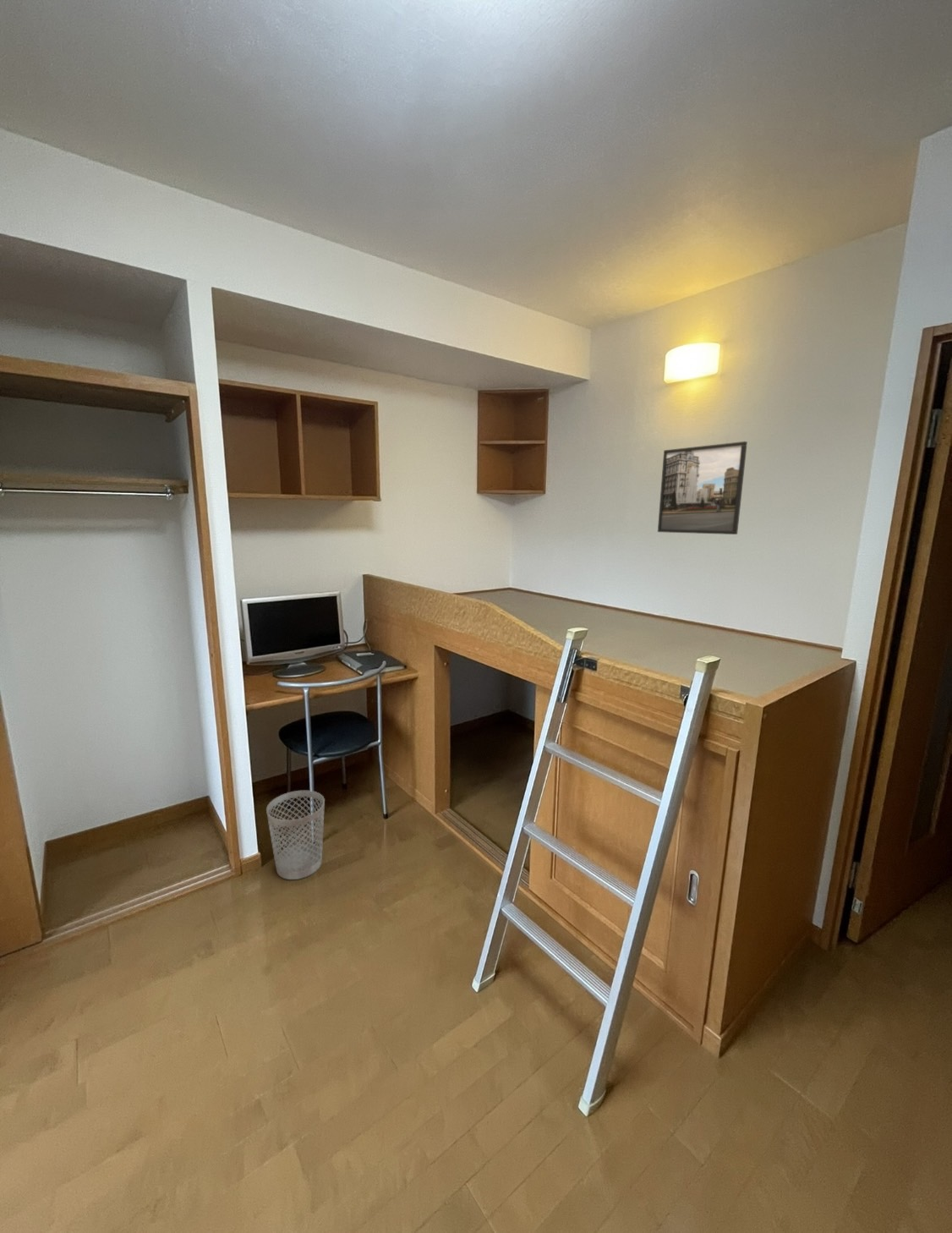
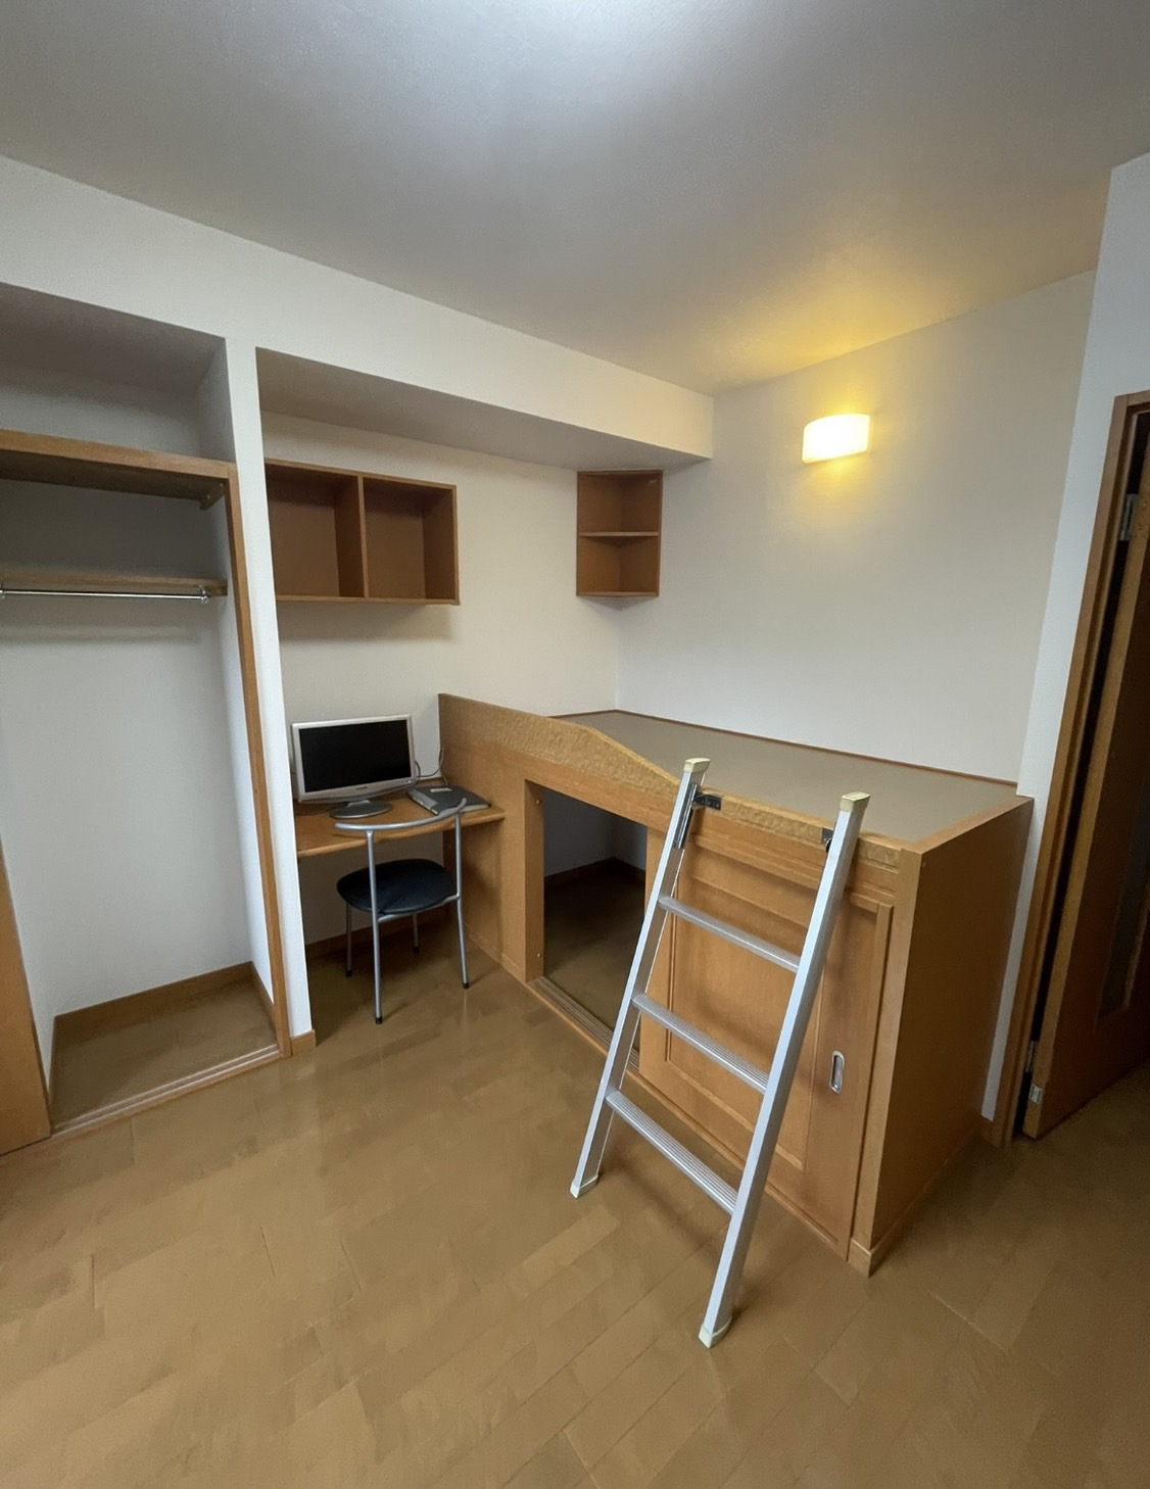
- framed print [657,441,748,535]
- wastebasket [265,790,326,880]
